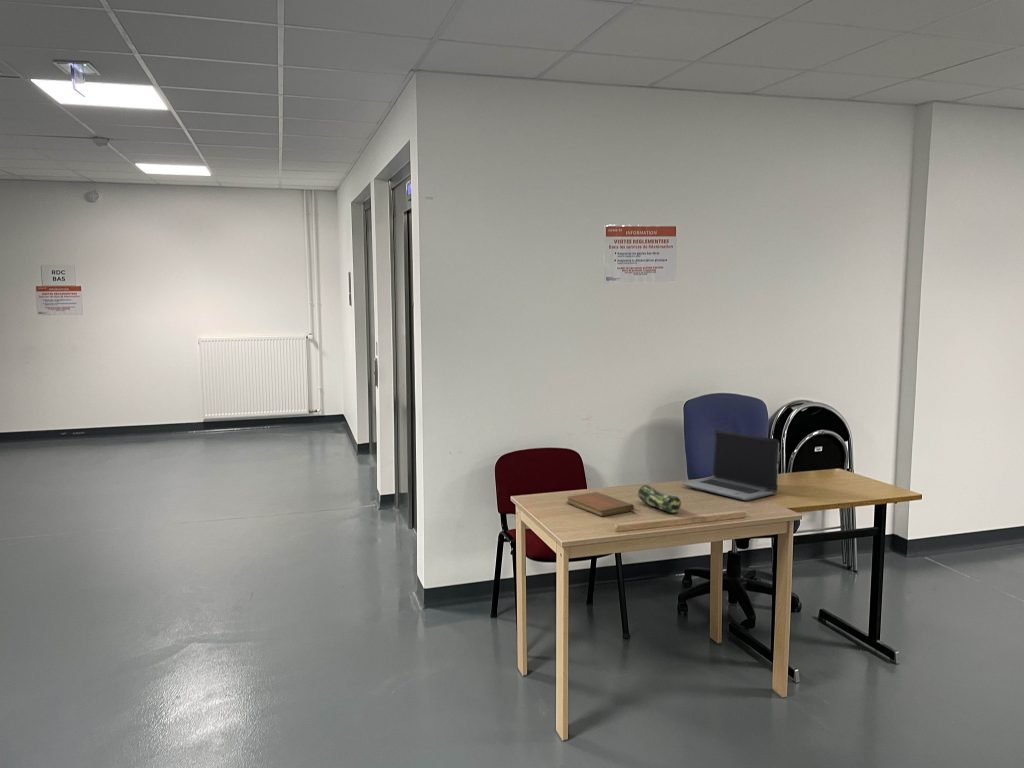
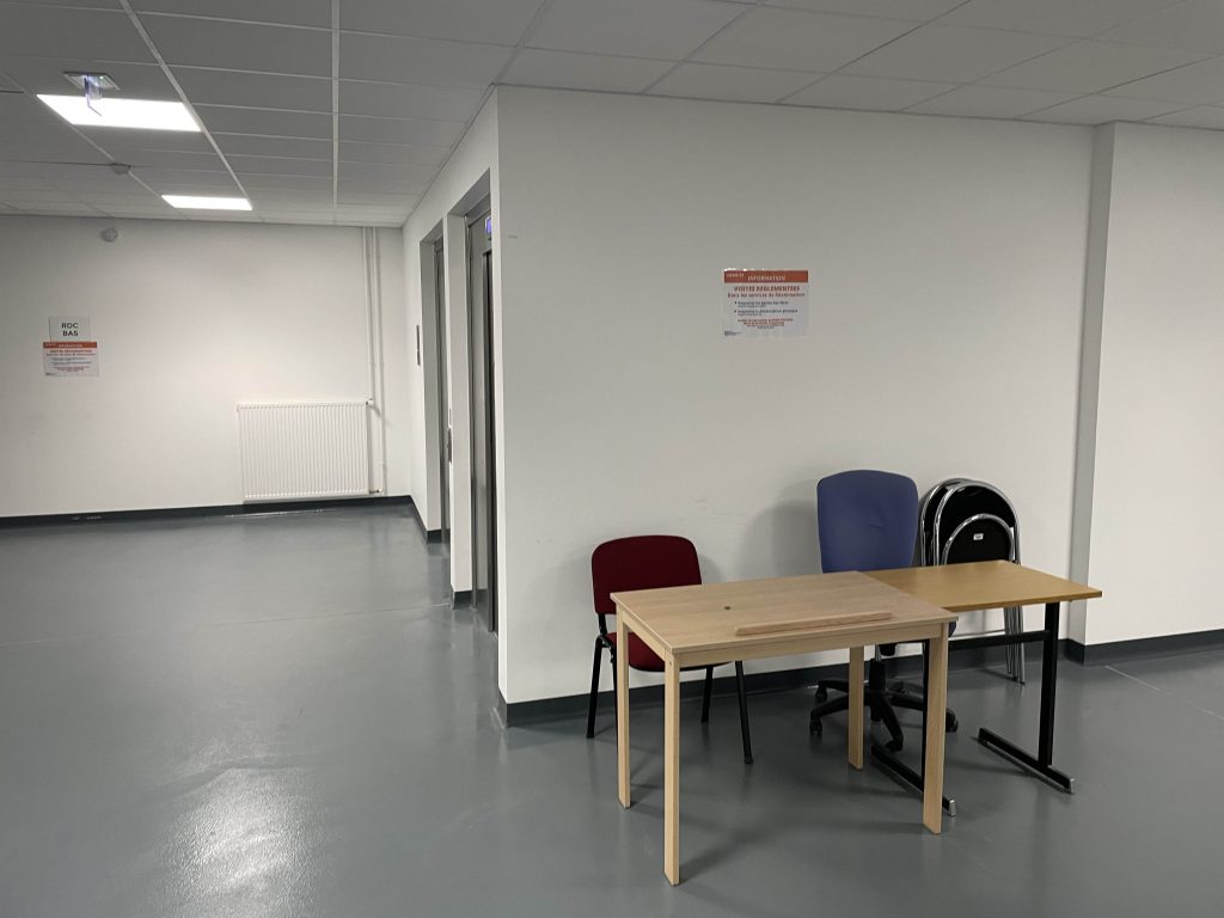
- laptop computer [681,429,780,502]
- notebook [566,491,635,517]
- pencil case [637,484,682,514]
